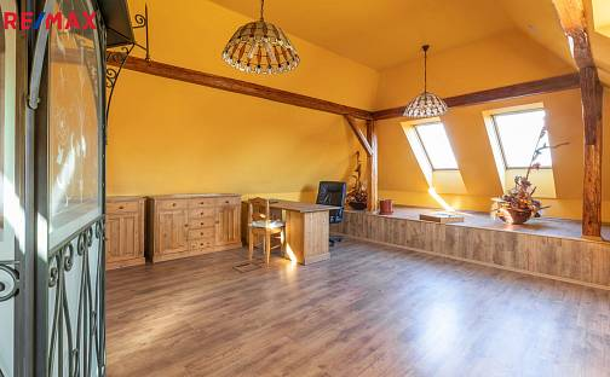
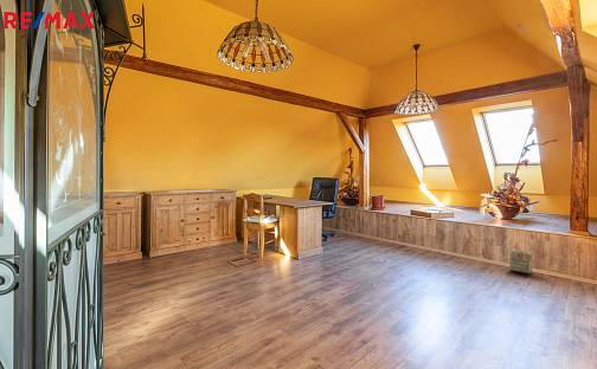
+ bag [509,248,533,274]
